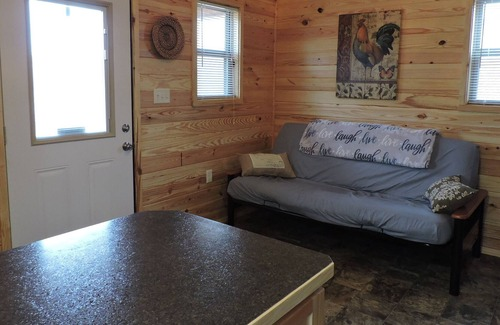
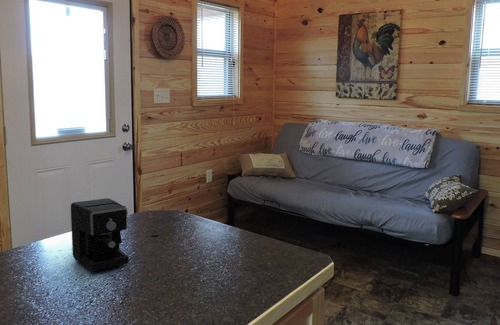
+ coffee maker [70,197,159,272]
